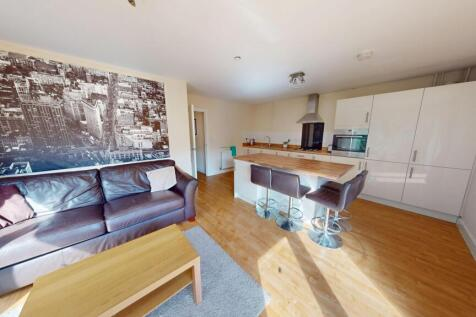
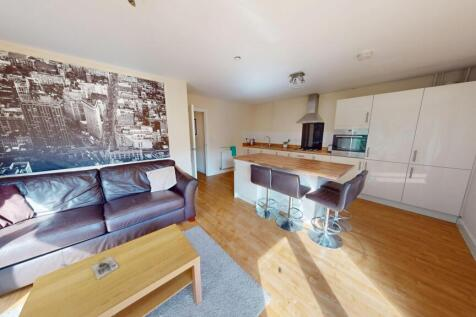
+ decorative bowl [90,255,120,280]
